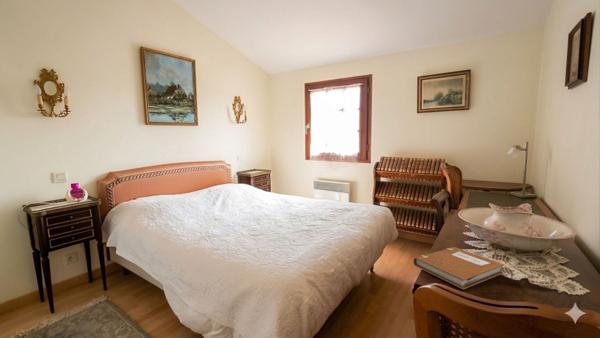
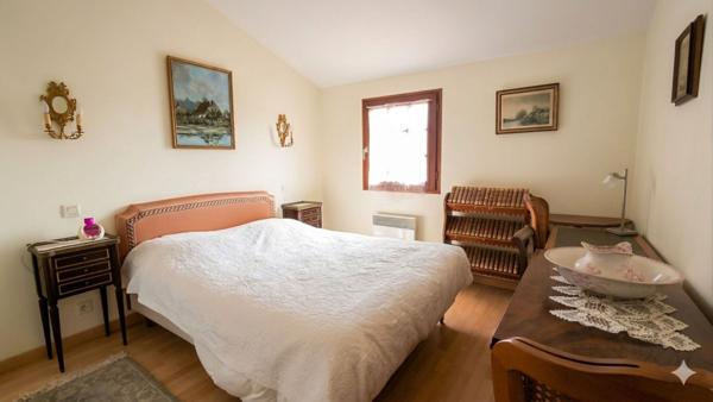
- notebook [412,246,505,290]
